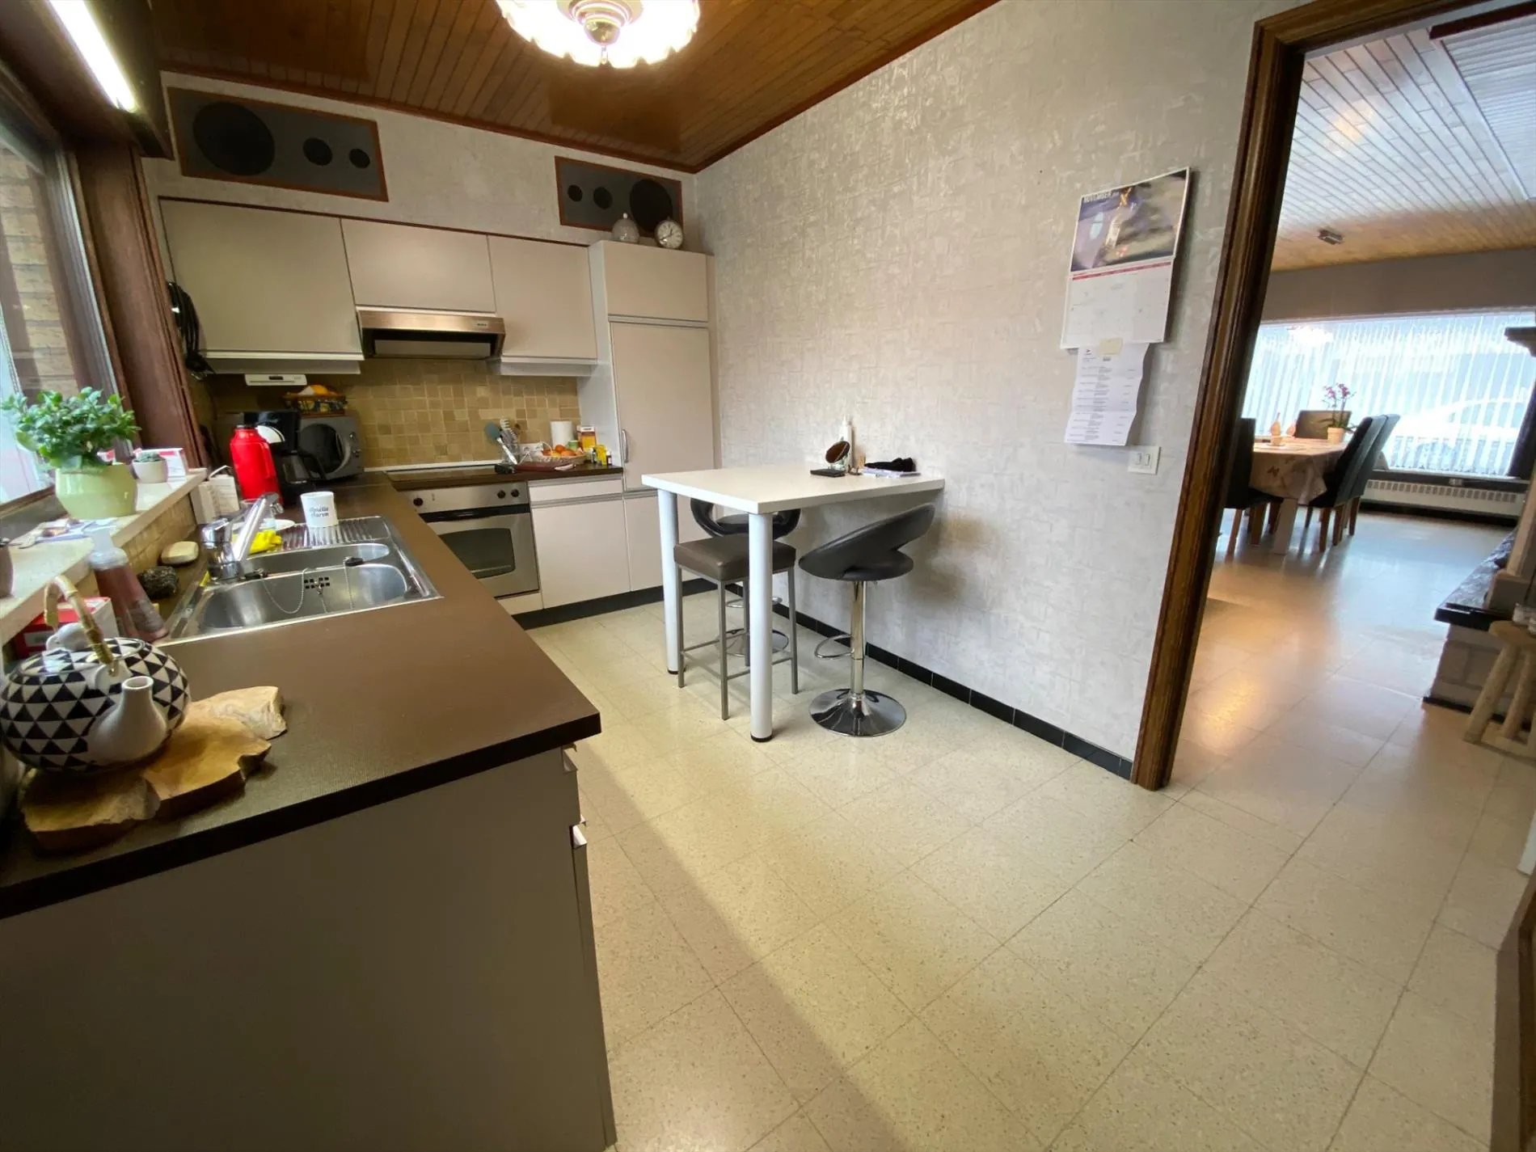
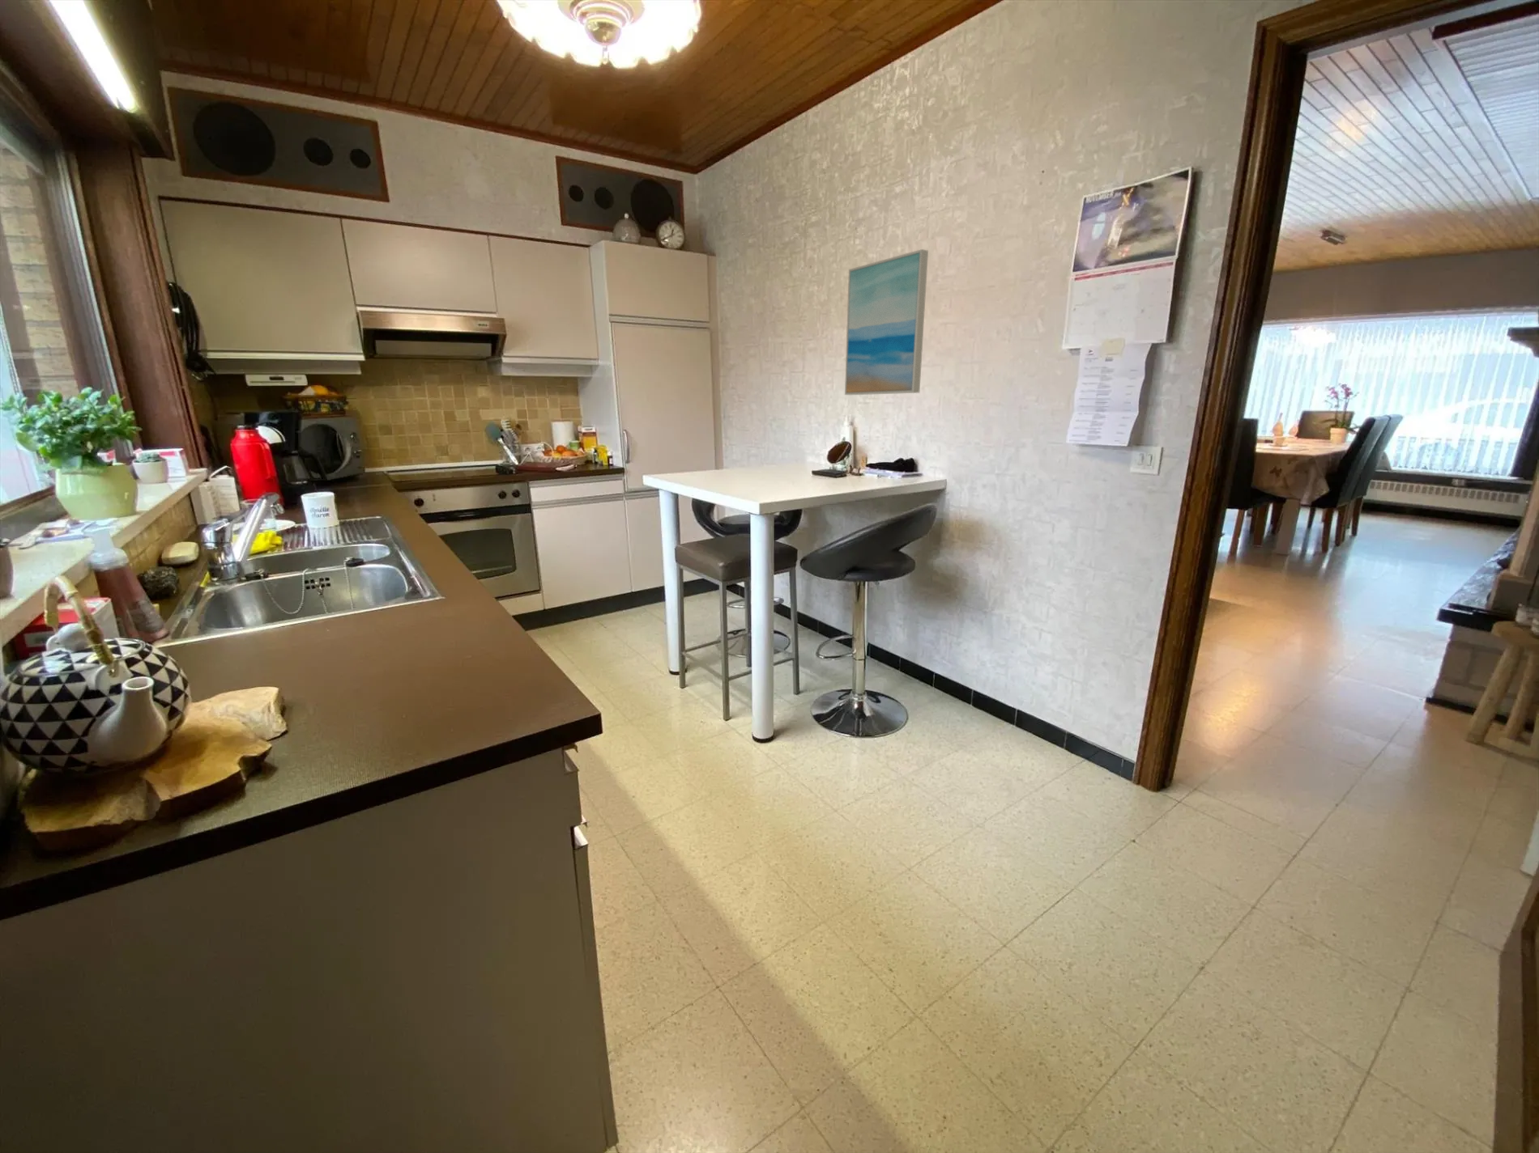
+ wall art [843,248,929,396]
